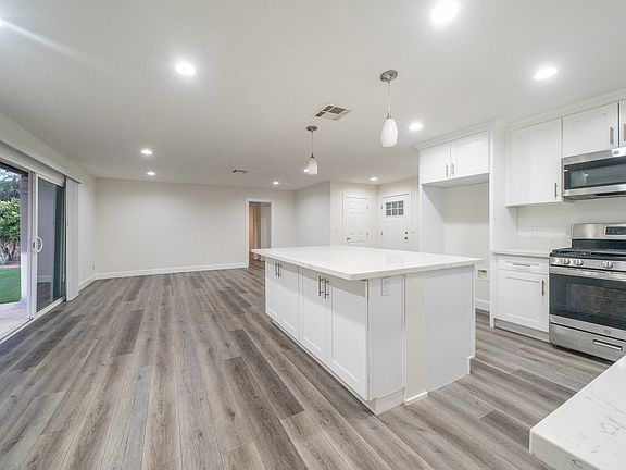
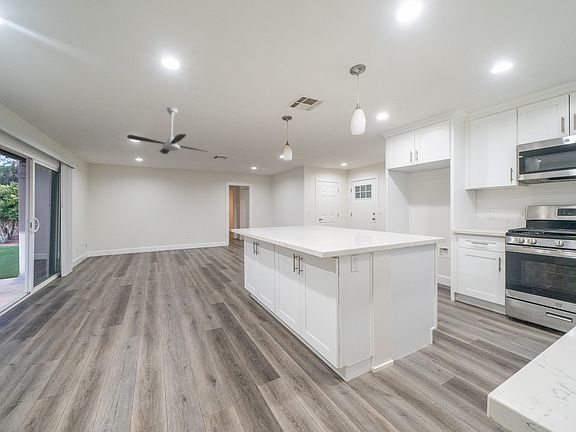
+ ceiling fan [126,106,209,155]
